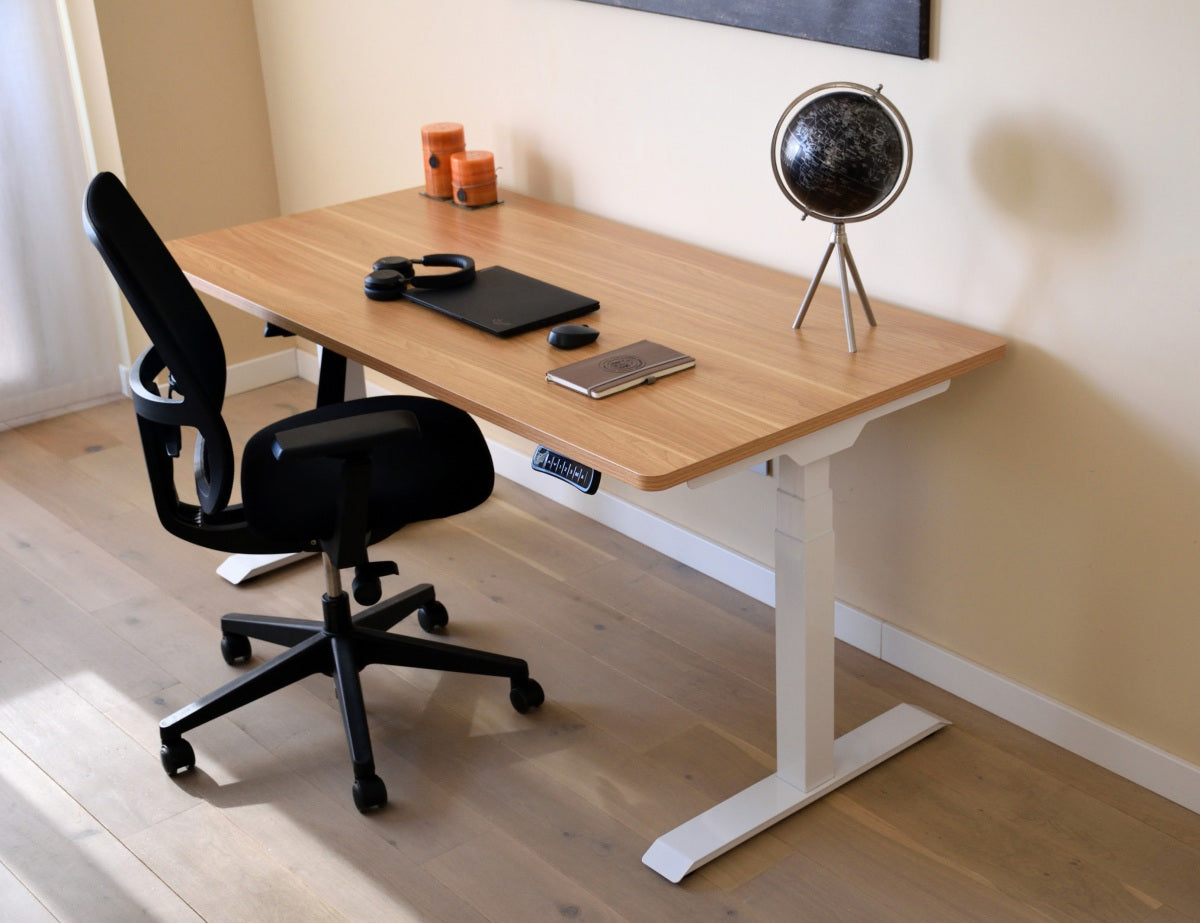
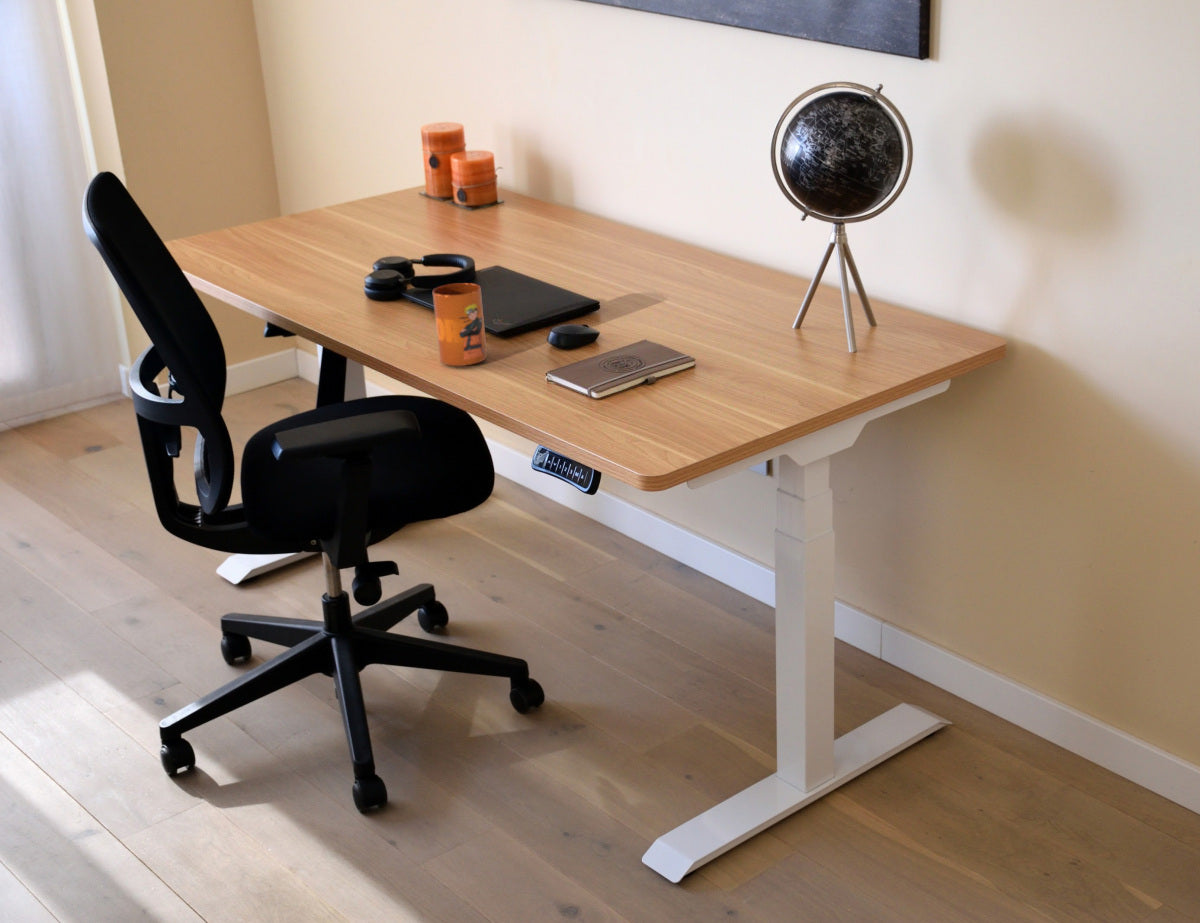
+ mug [432,282,488,367]
